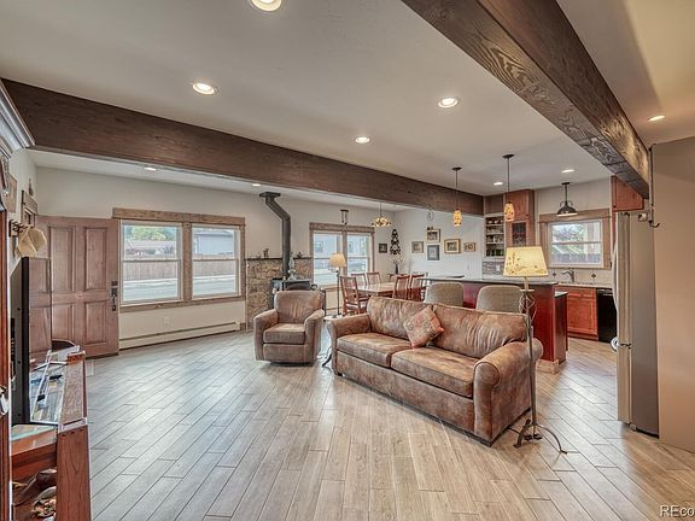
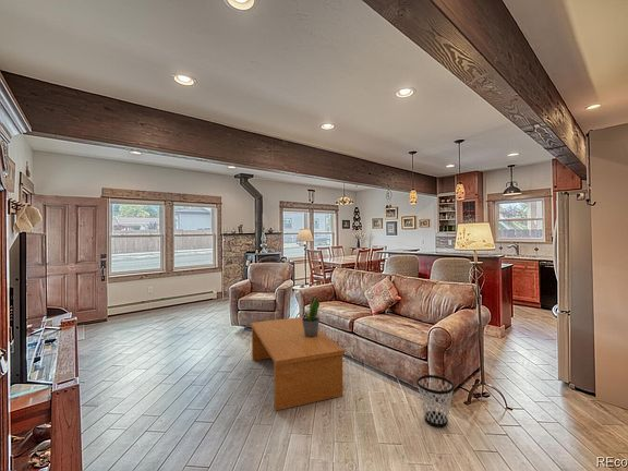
+ coffee table [251,316,346,411]
+ wastebasket [415,374,455,428]
+ potted plant [302,295,321,337]
